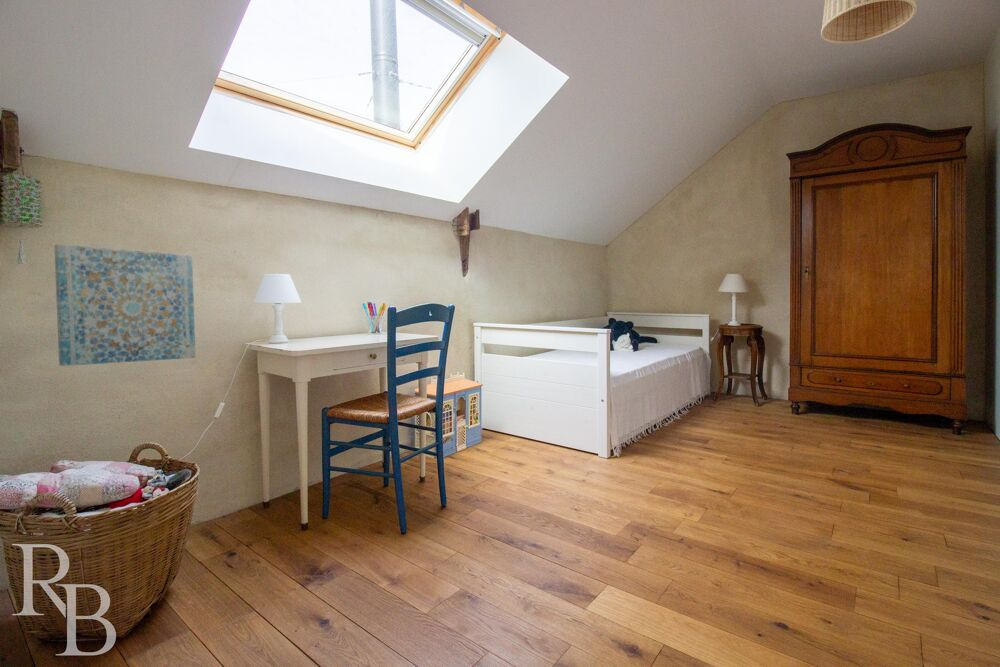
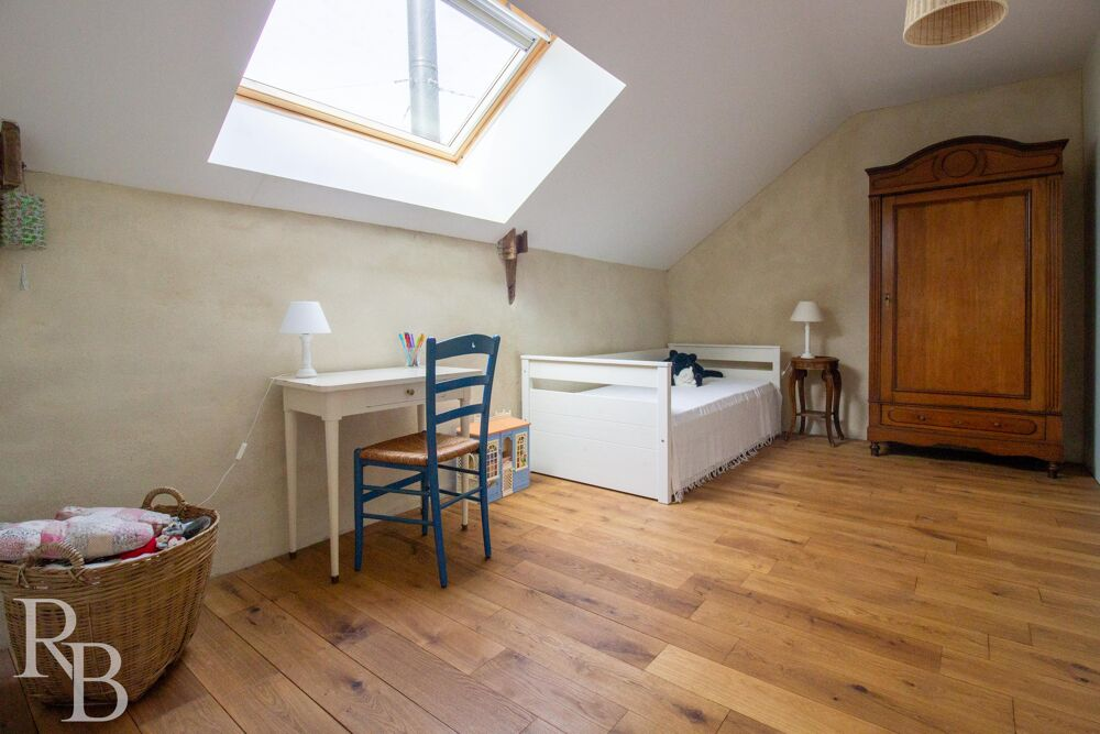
- wall art [53,243,197,367]
